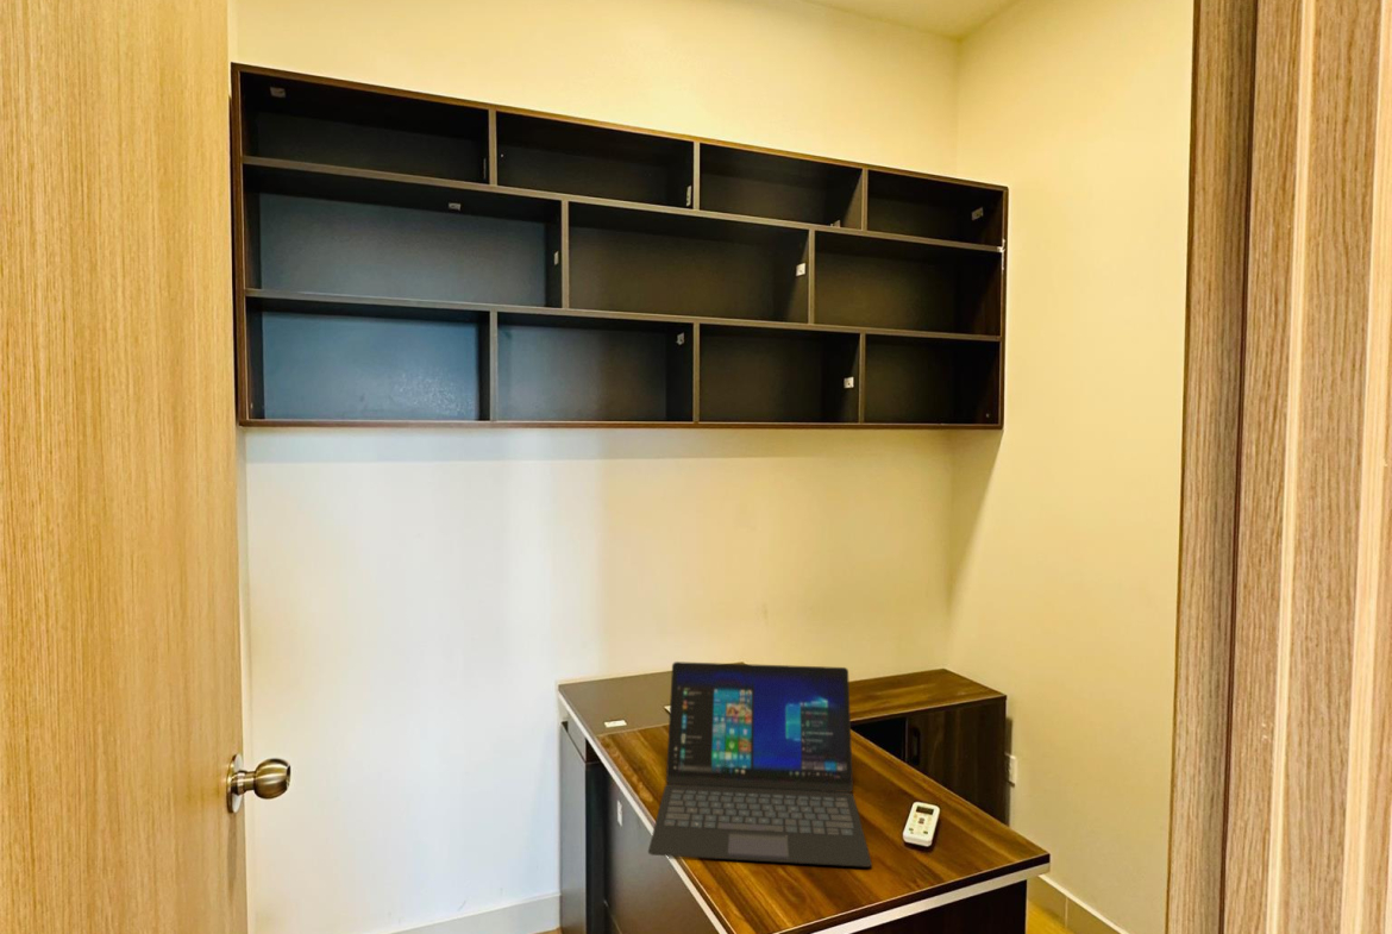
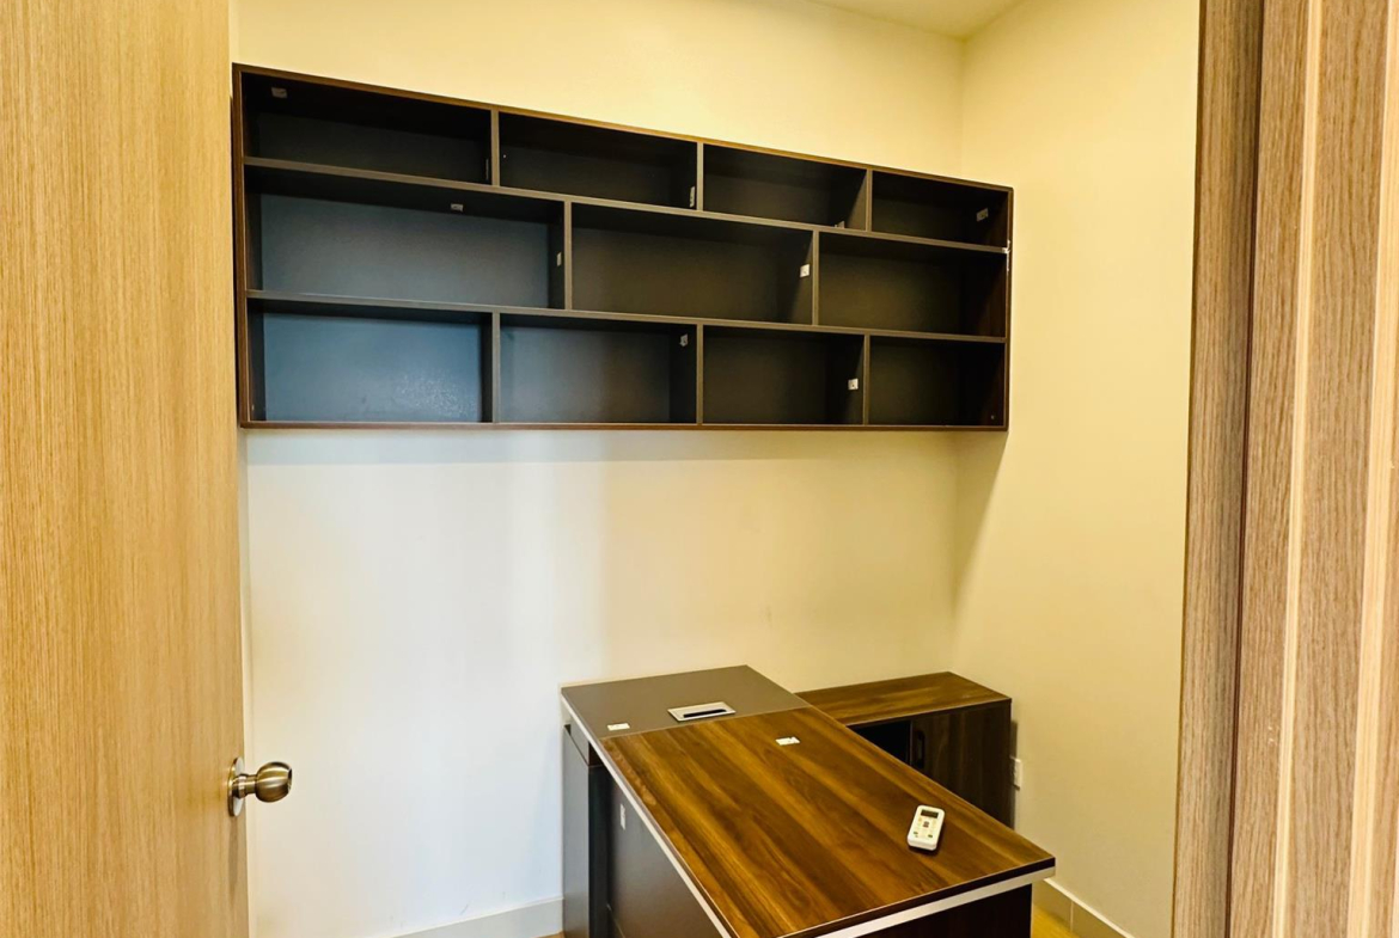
- laptop [647,660,873,869]
